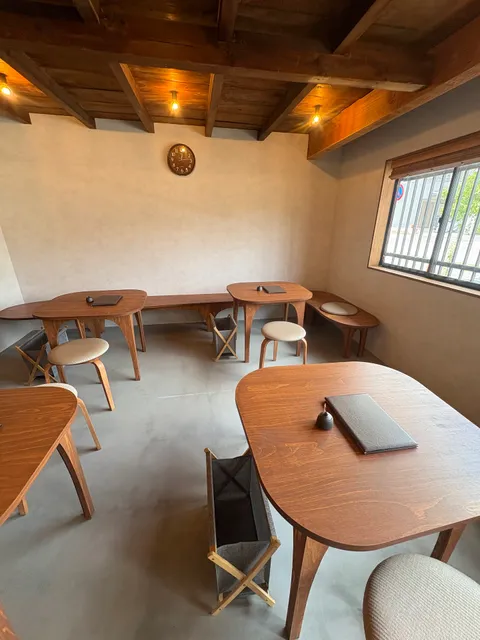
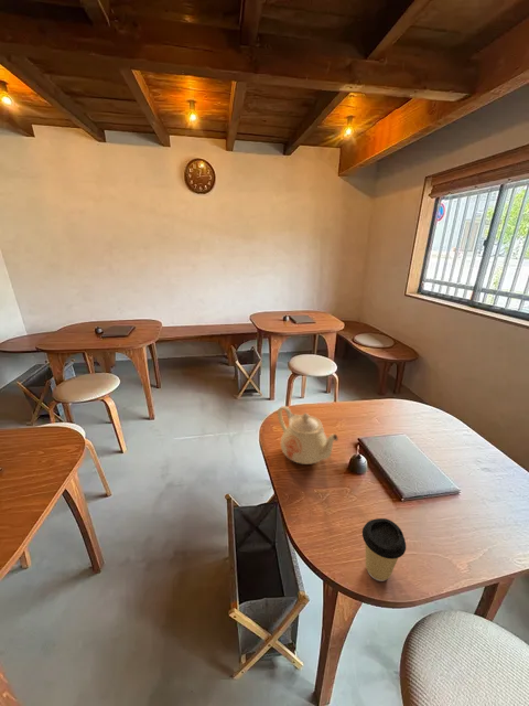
+ teapot [277,405,339,466]
+ coffee cup [361,517,407,582]
